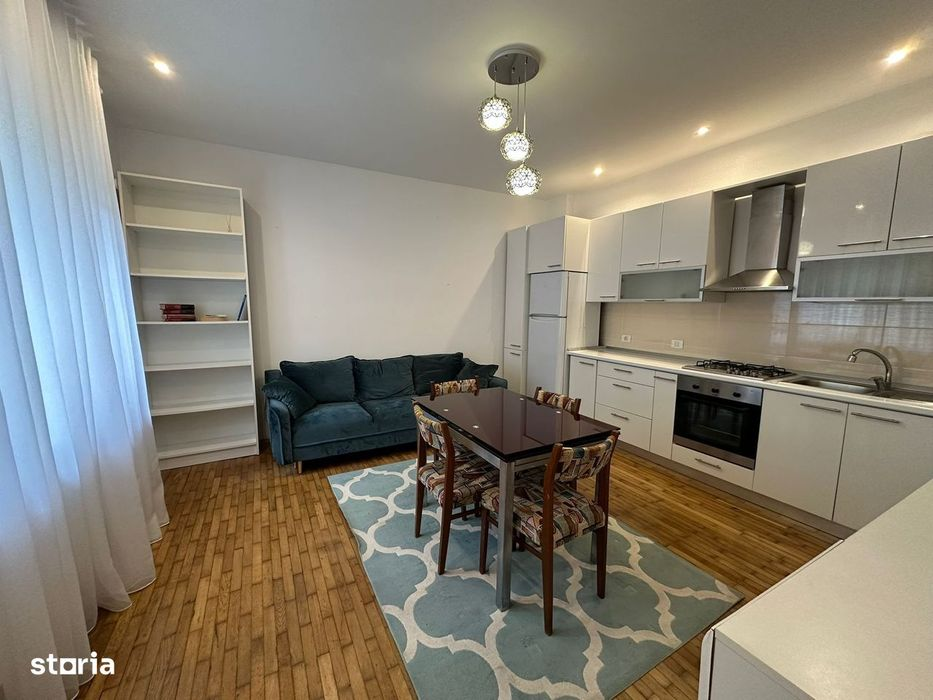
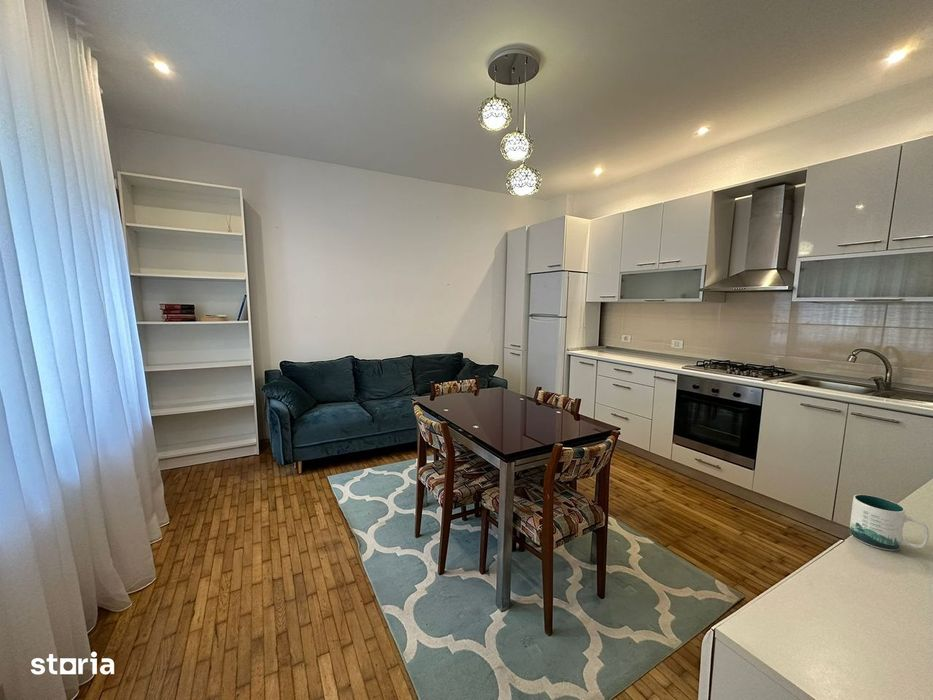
+ mug [848,493,930,552]
